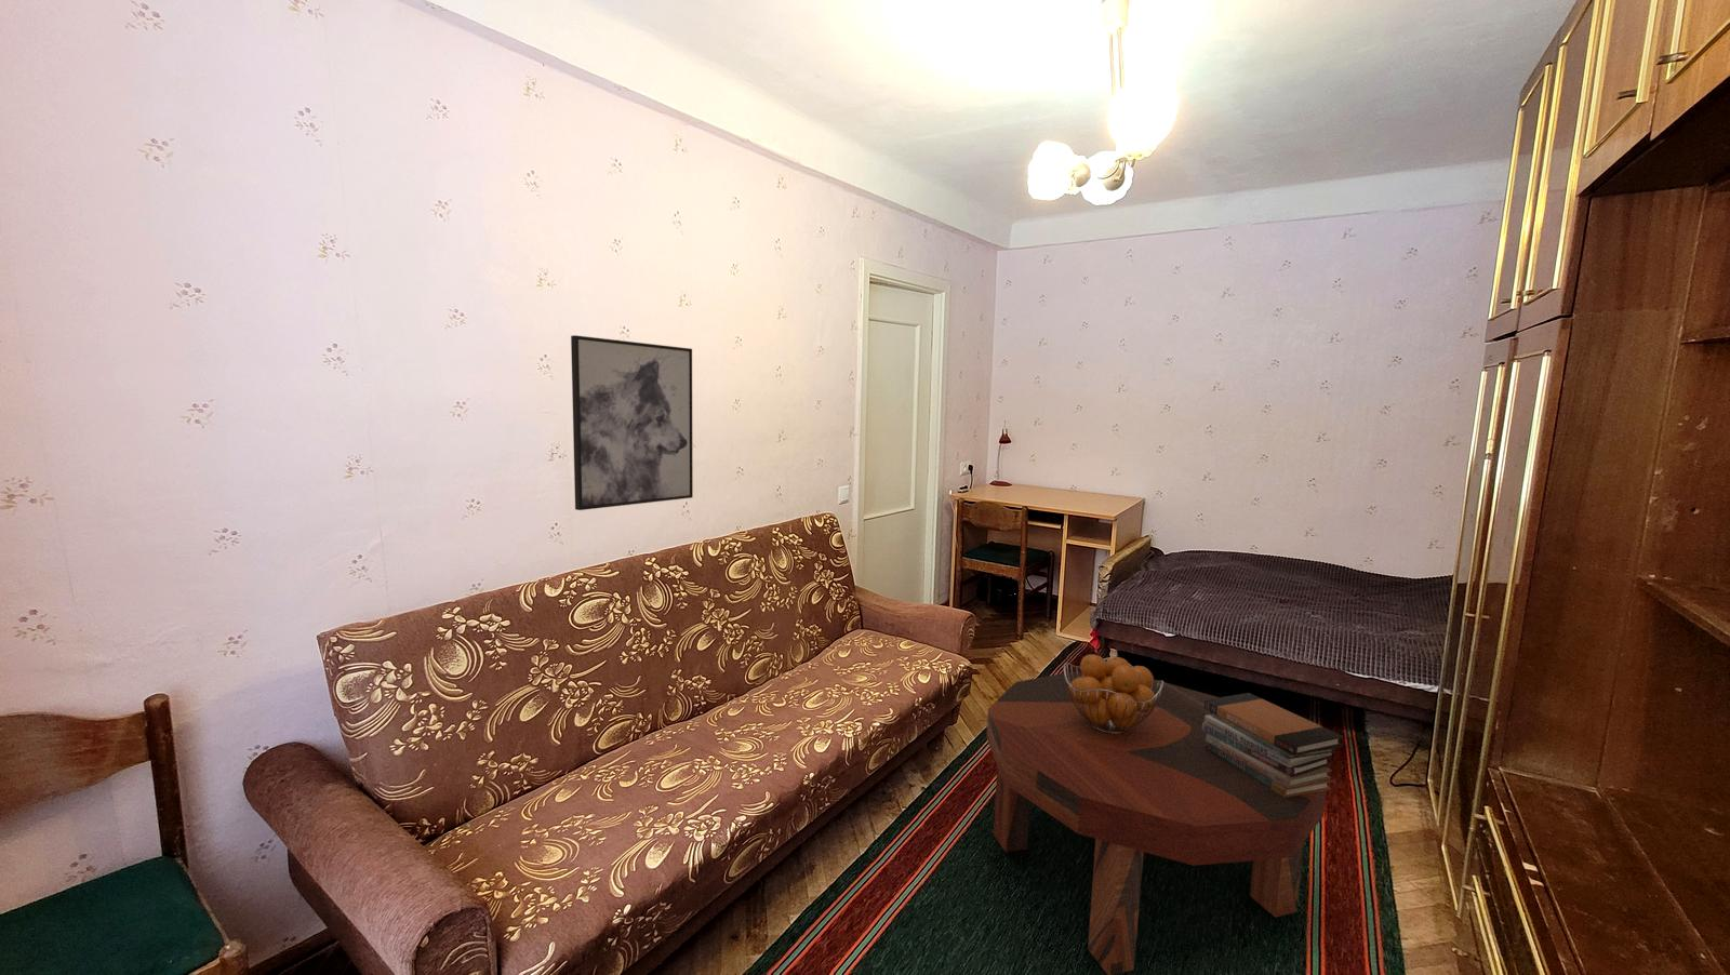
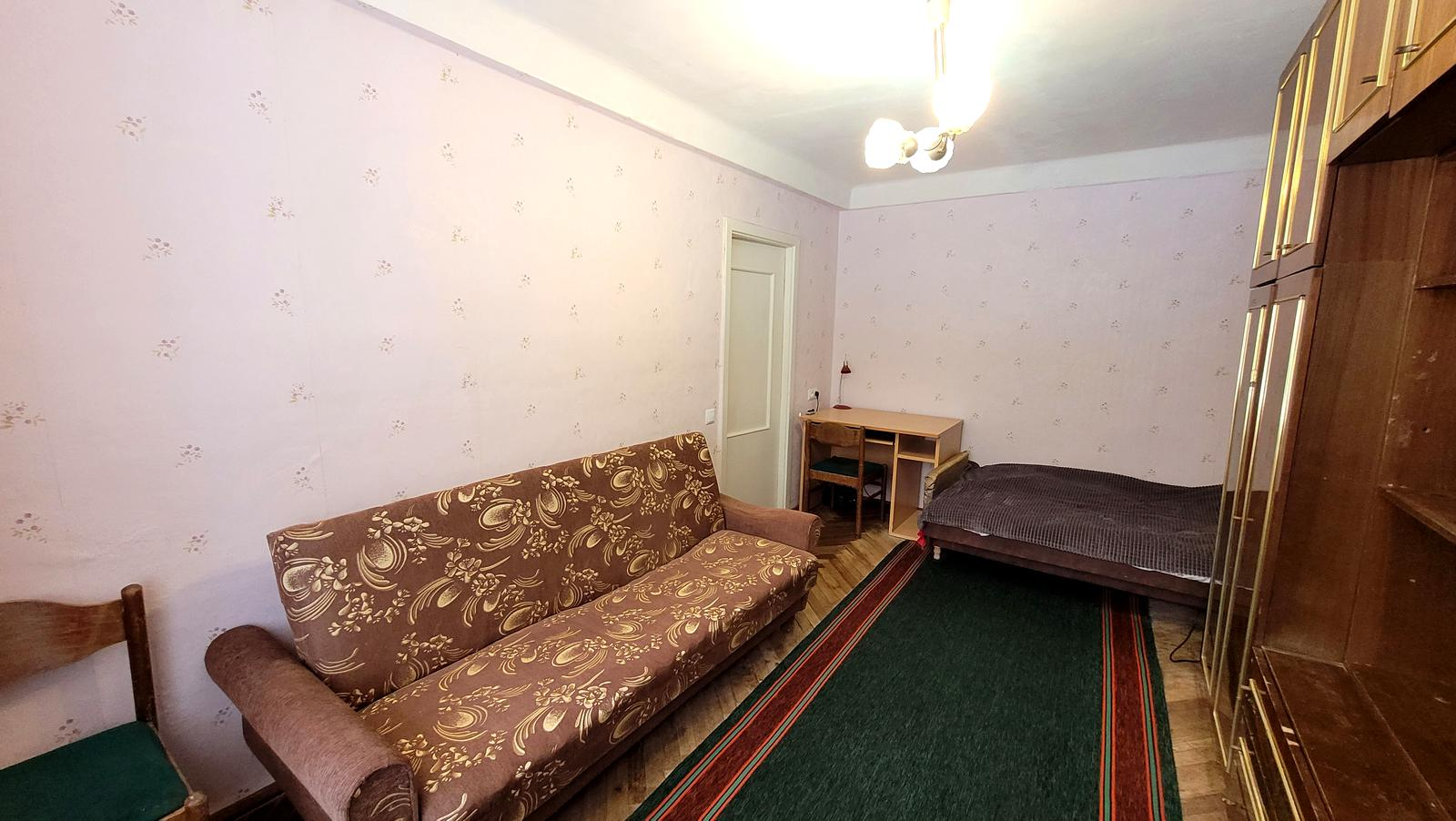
- wall art [570,334,694,512]
- book stack [1202,692,1344,798]
- coffee table [986,670,1328,975]
- fruit basket [1063,654,1164,734]
